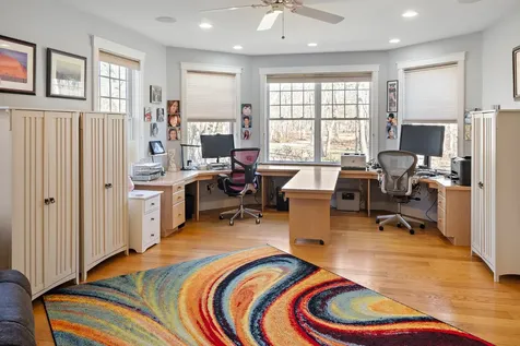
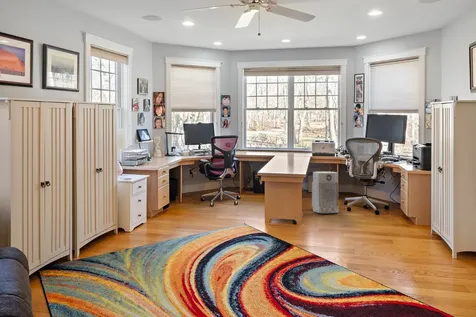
+ air purifier [311,171,339,214]
